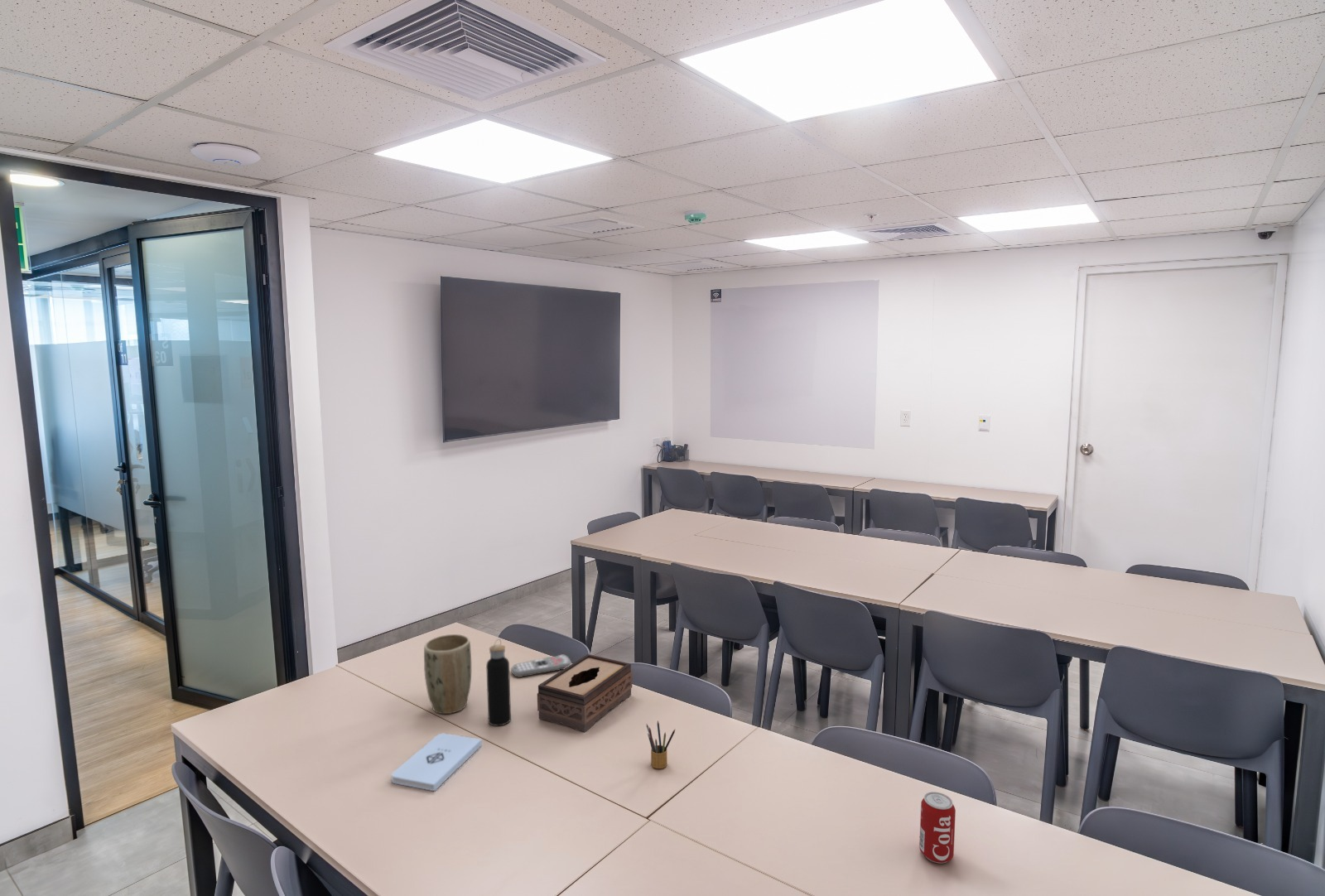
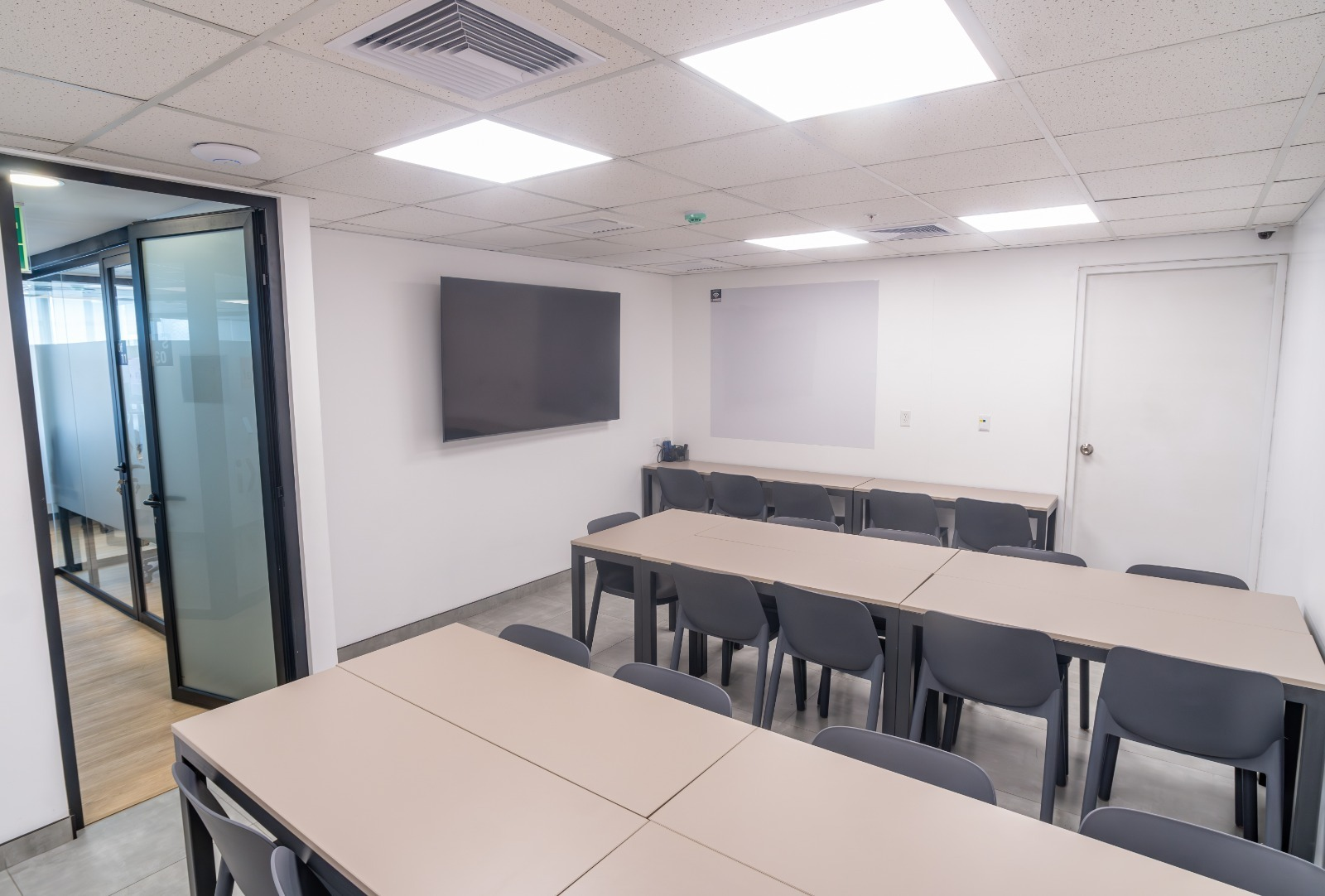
- tissue box [537,653,633,733]
- pencil box [646,720,676,769]
- remote control [510,653,572,678]
- notepad [391,733,483,792]
- water bottle [485,638,512,727]
- plant pot [423,633,472,715]
- beverage can [918,791,956,864]
